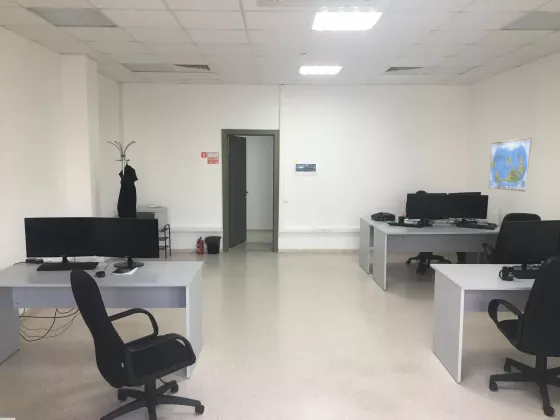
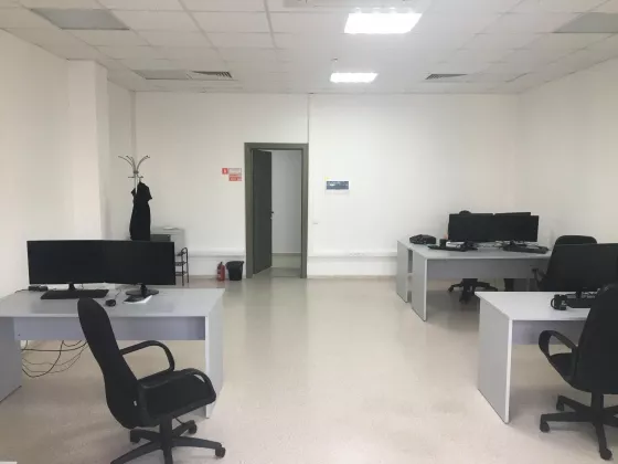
- world map [488,137,533,192]
